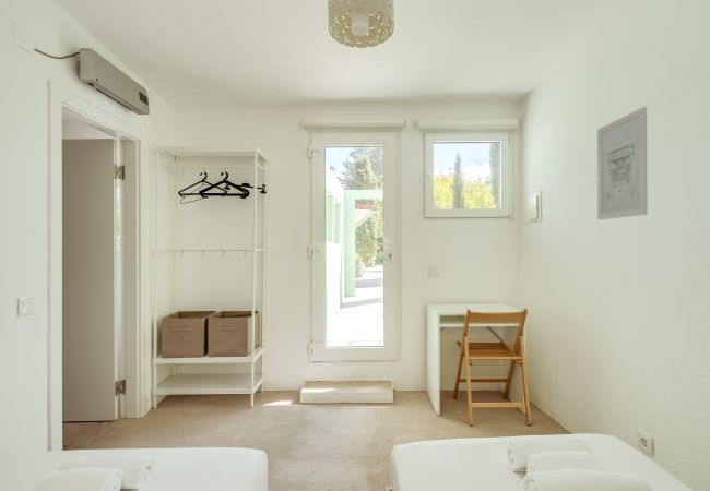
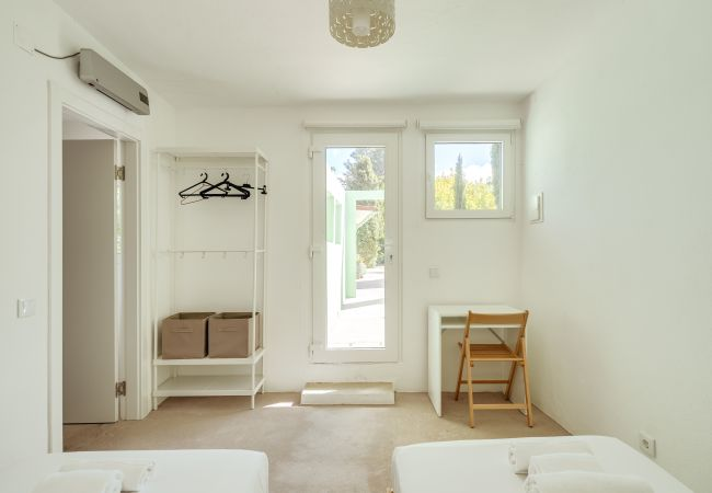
- wall art [596,106,649,220]
